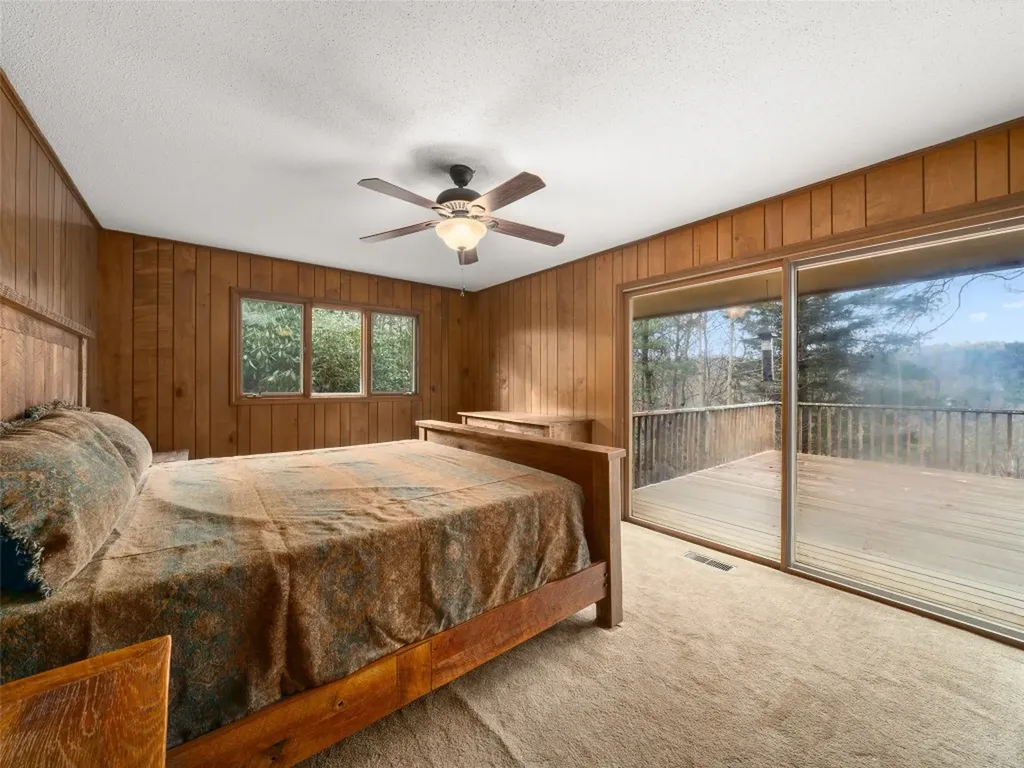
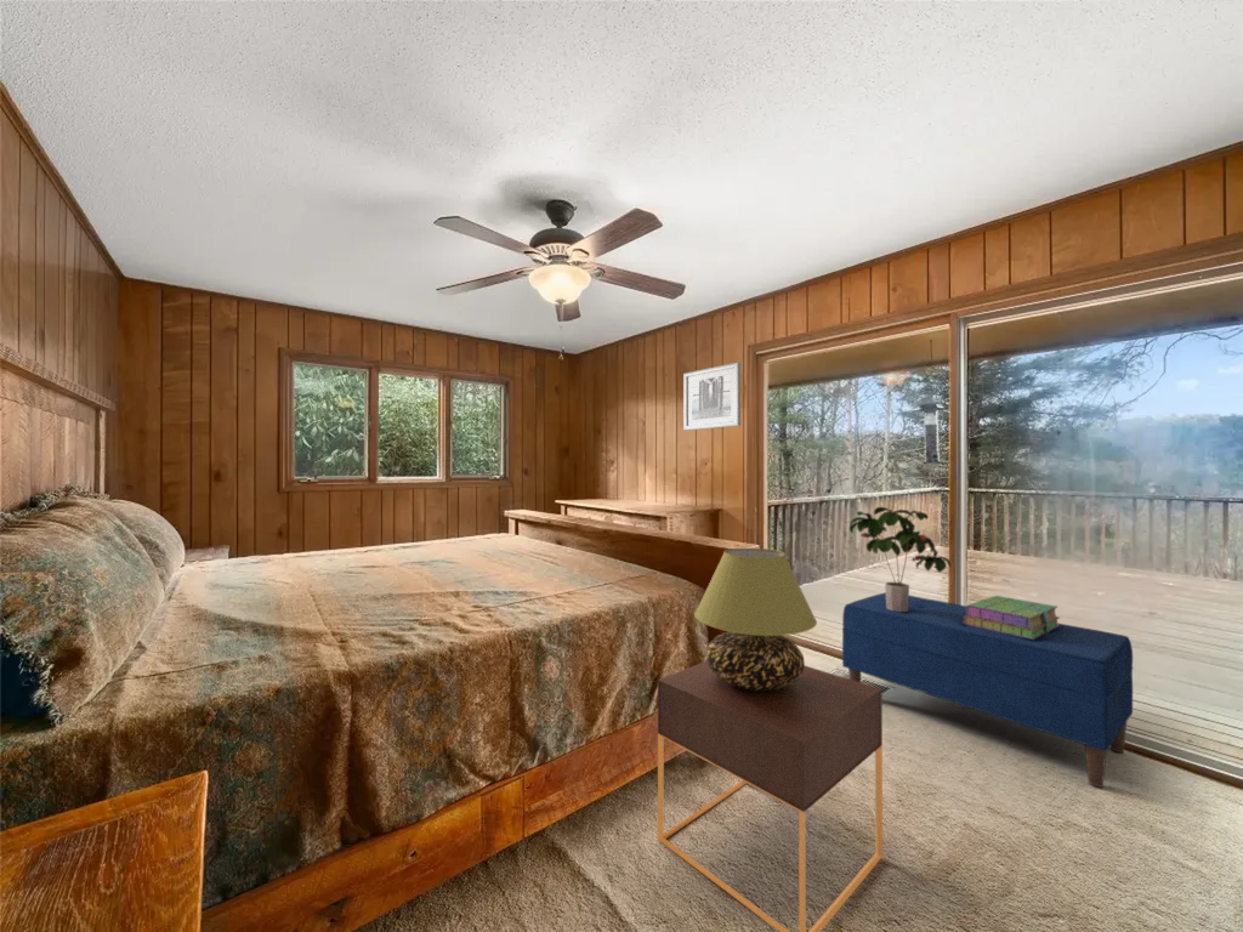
+ bench [841,592,1134,789]
+ table lamp [693,547,818,691]
+ potted plant [848,506,952,612]
+ wall art [682,360,742,431]
+ nightstand [657,660,884,932]
+ stack of books [964,595,1061,640]
